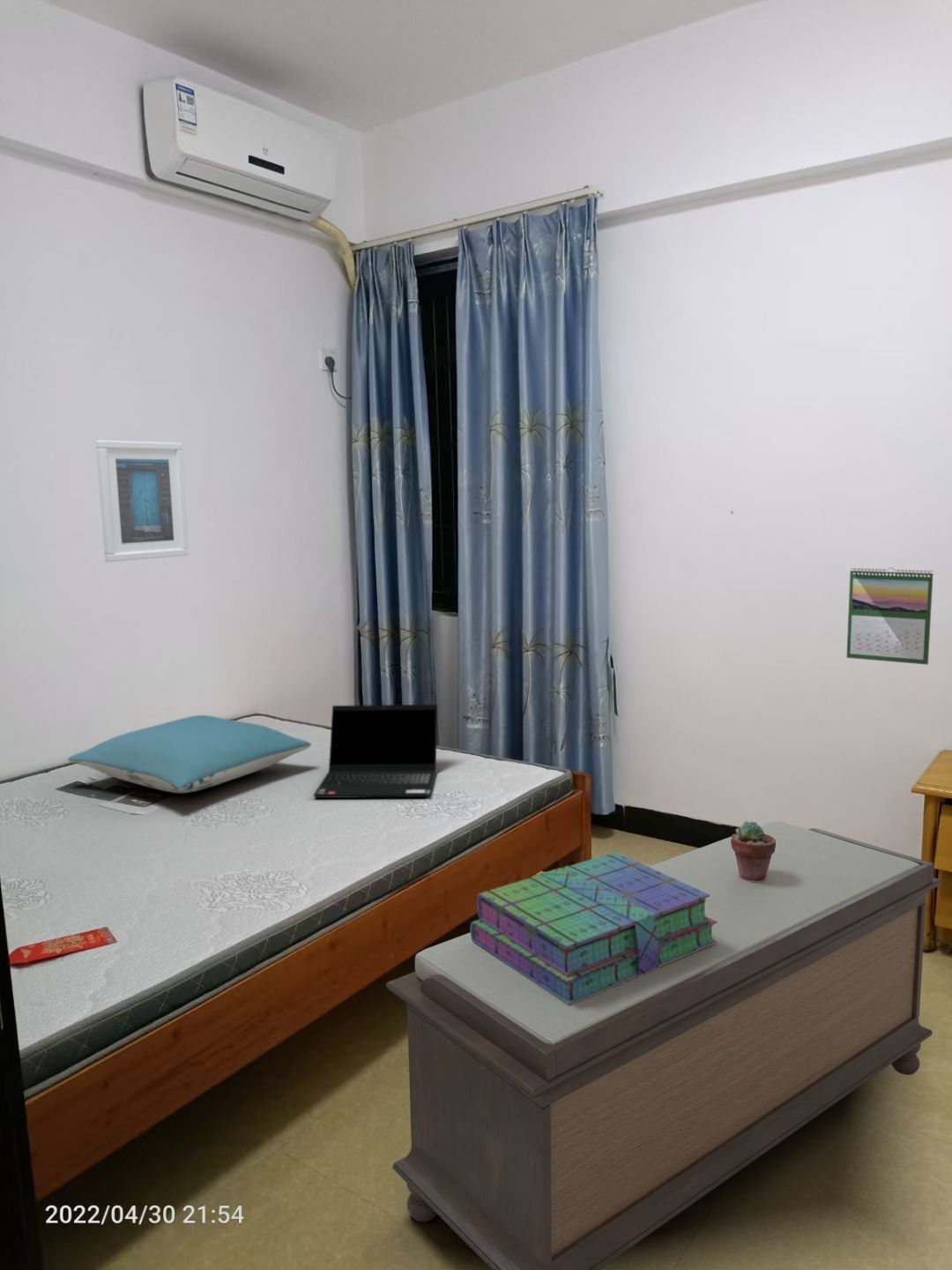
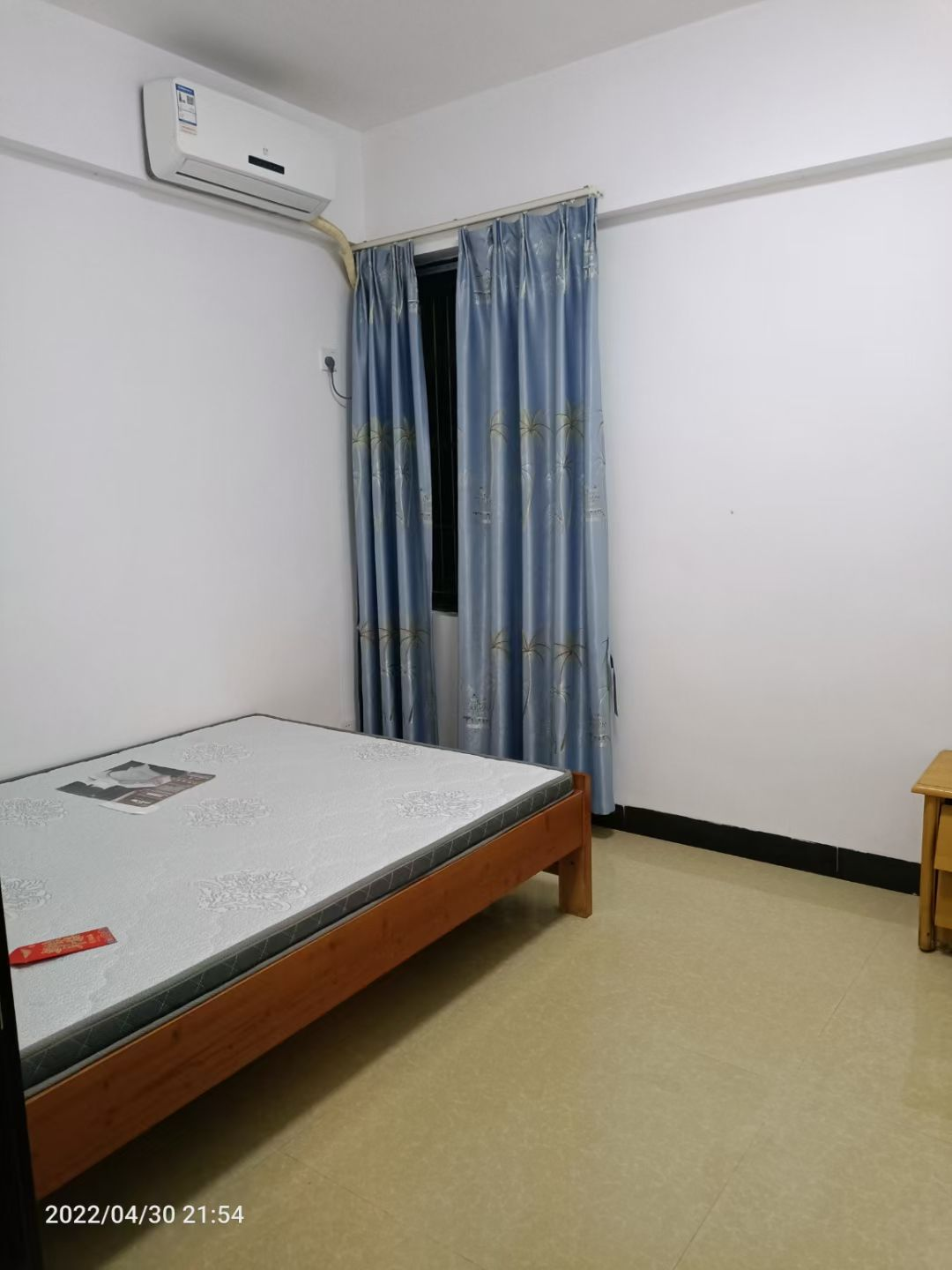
- calendar [845,567,934,666]
- stack of books [470,851,718,1005]
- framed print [95,439,190,563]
- pillow [67,714,312,794]
- potted succulent [731,820,776,882]
- bench [385,820,942,1270]
- laptop computer [313,704,438,799]
